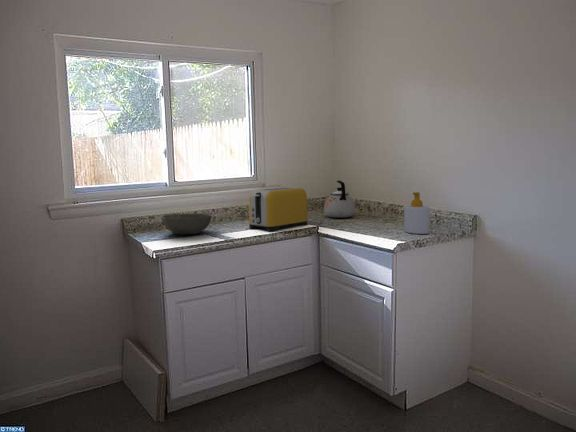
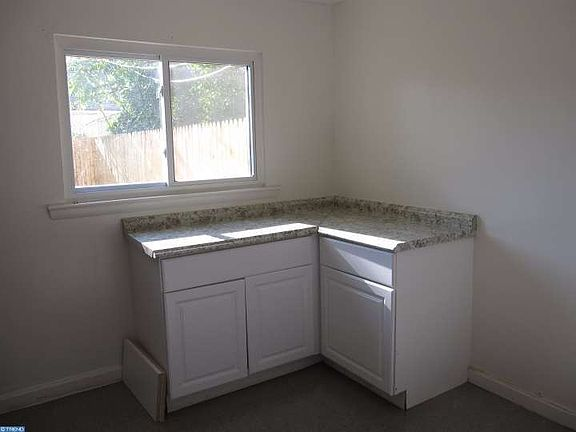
- kettle [323,180,356,219]
- toaster [248,186,308,232]
- bowl [160,212,212,235]
- soap bottle [403,191,431,235]
